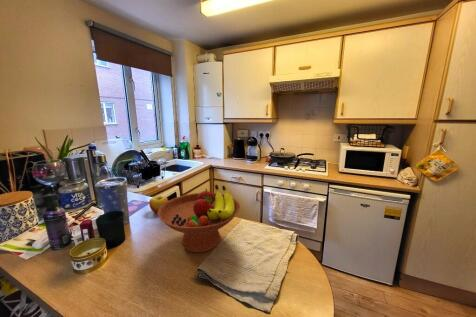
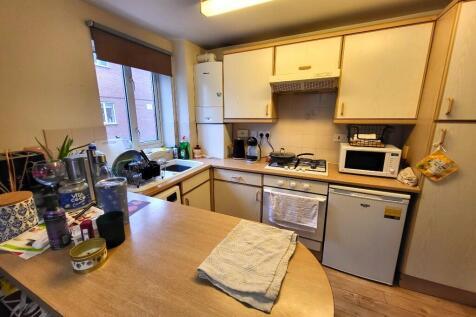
- apple [148,195,169,214]
- fruit bowl [157,184,241,254]
